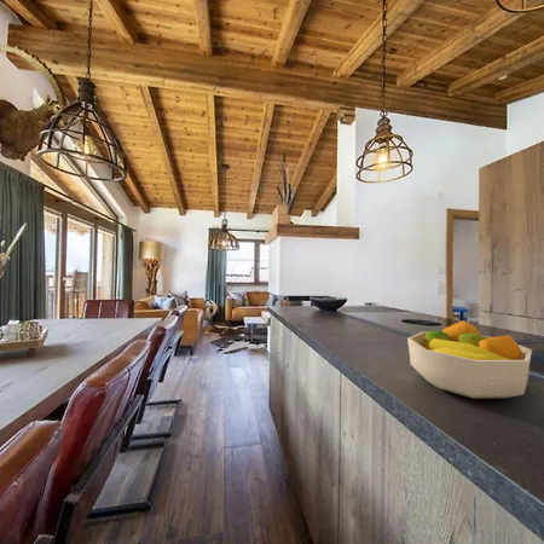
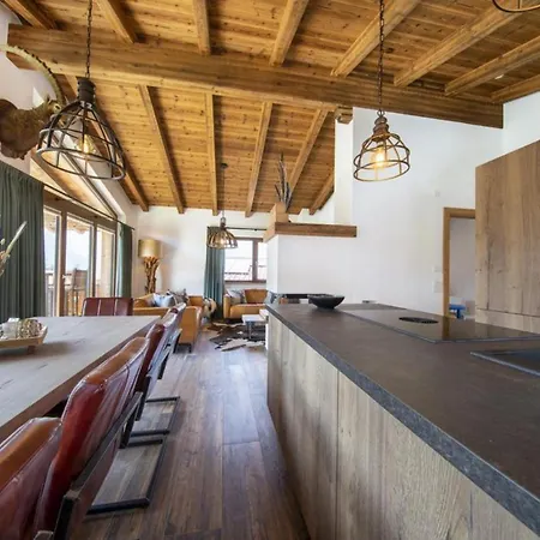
- fruit bowl [406,319,533,400]
